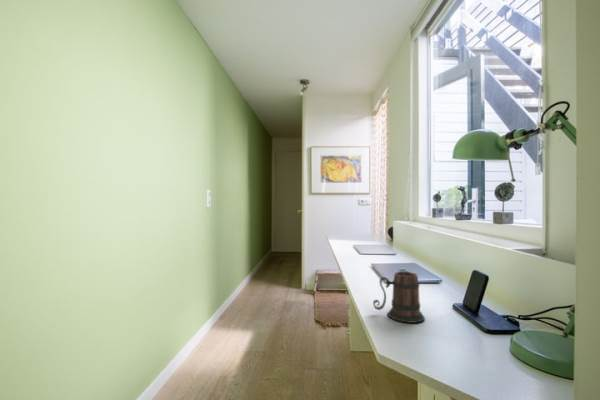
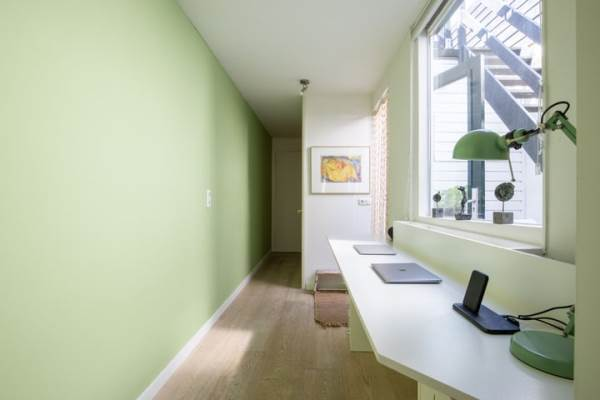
- mug [372,270,426,324]
